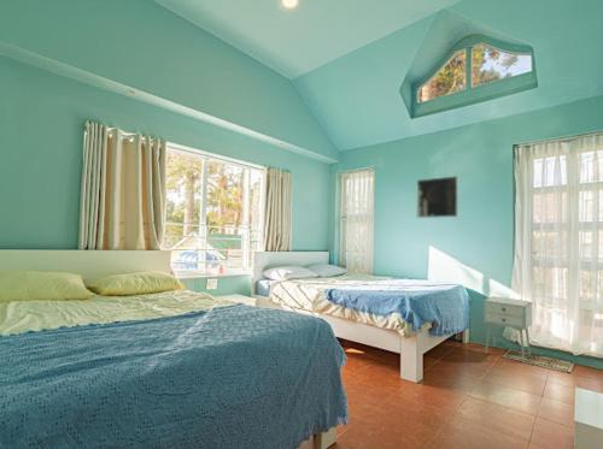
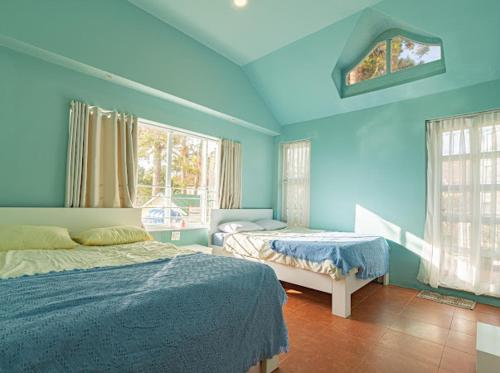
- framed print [416,175,459,219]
- nightstand [482,295,533,364]
